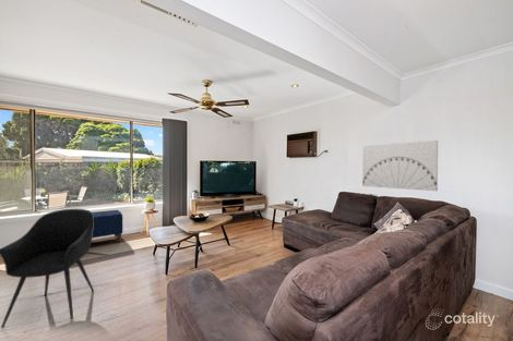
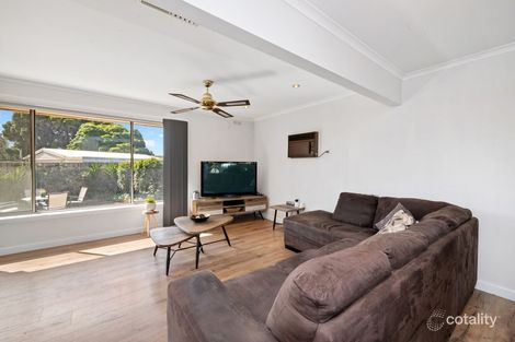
- armchair [0,208,95,329]
- bench [91,209,123,244]
- wall art [361,139,439,192]
